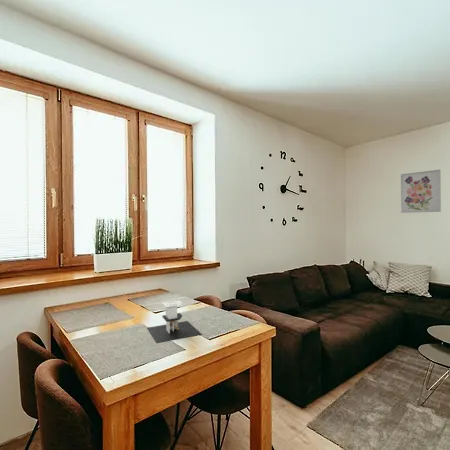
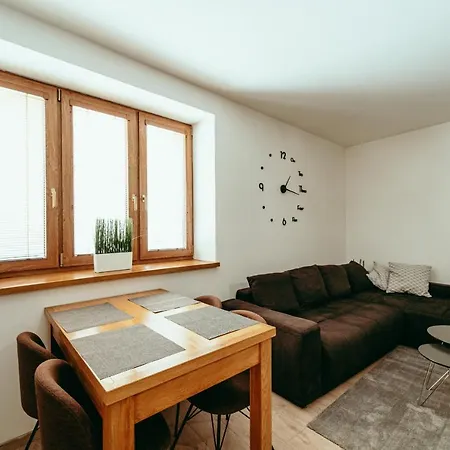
- architectural model [146,300,202,344]
- wall art [400,168,442,214]
